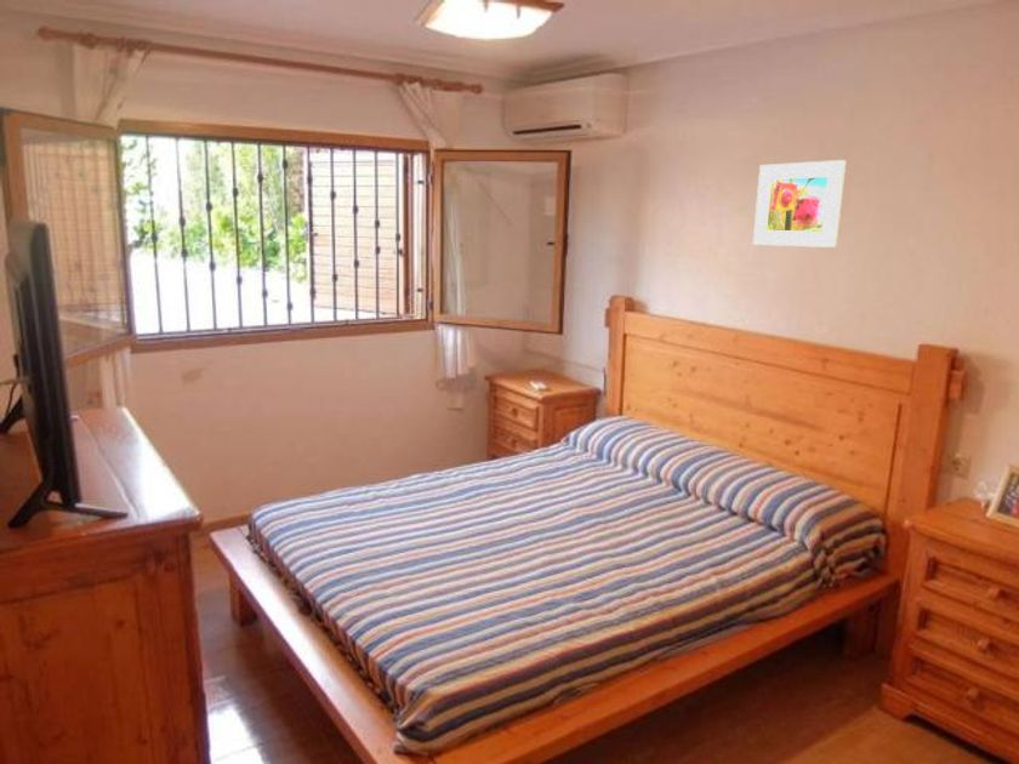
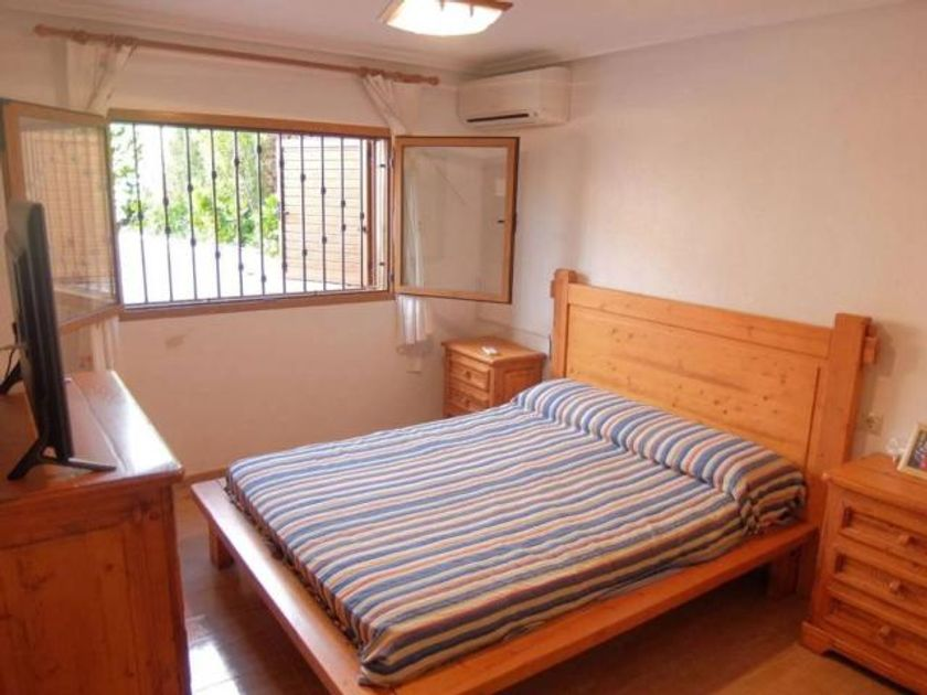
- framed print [752,159,847,249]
